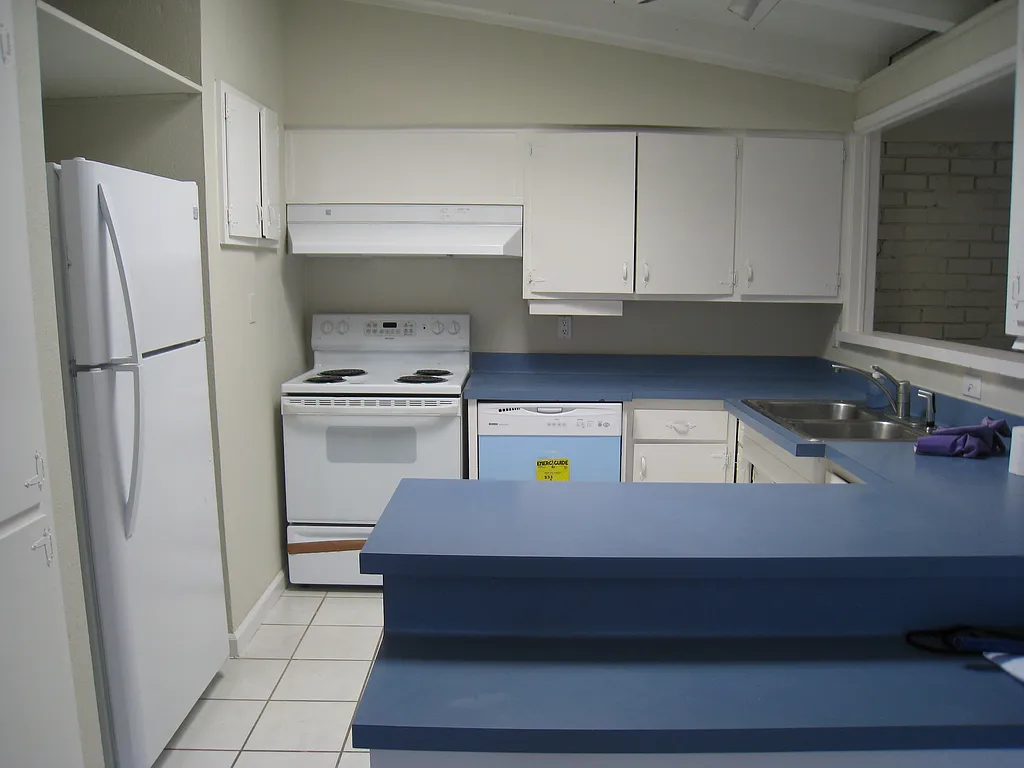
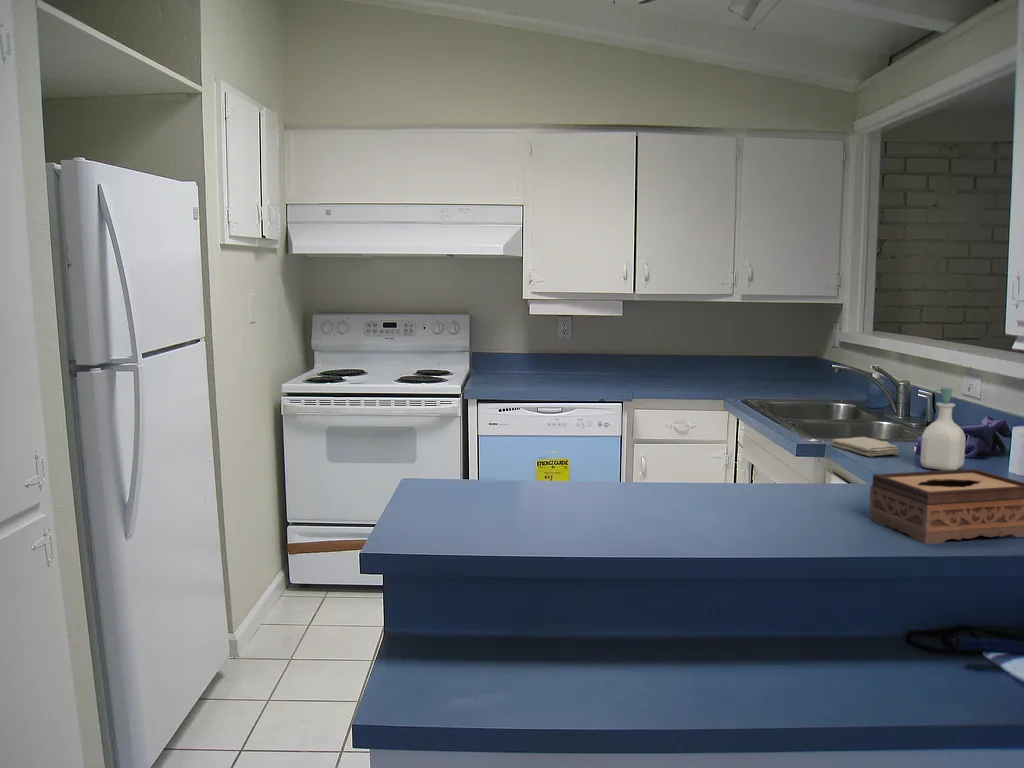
+ soap bottle [919,387,967,471]
+ tissue box [868,468,1024,545]
+ washcloth [830,436,901,457]
